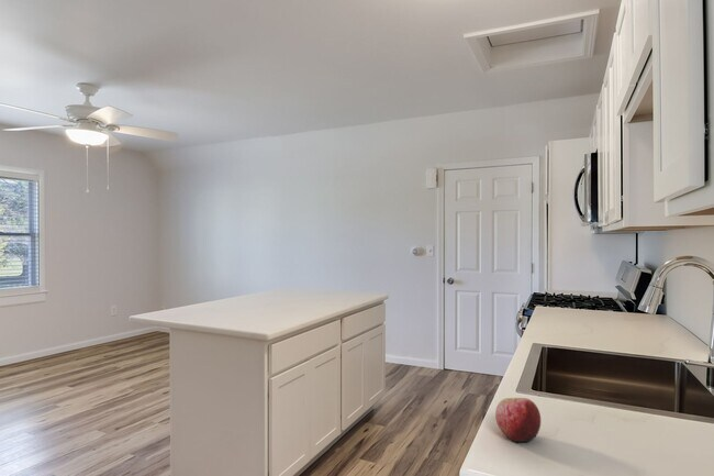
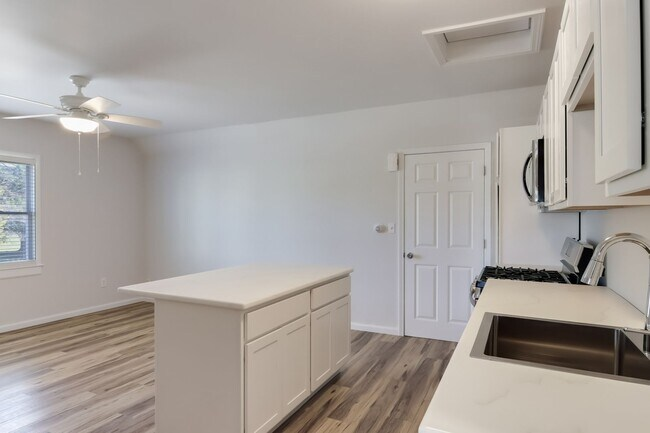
- apple [494,397,542,443]
